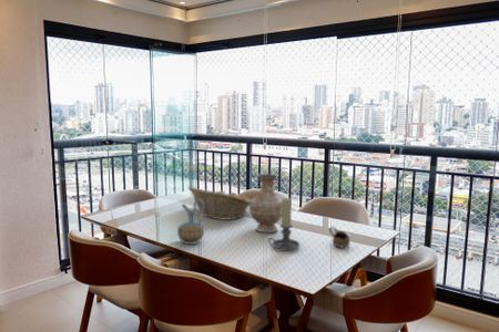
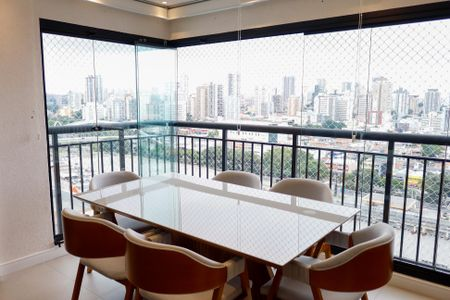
- candle holder [267,196,301,251]
- cup [328,226,352,248]
- vase [248,173,282,234]
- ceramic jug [176,199,205,246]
- fruit basket [187,186,251,221]
